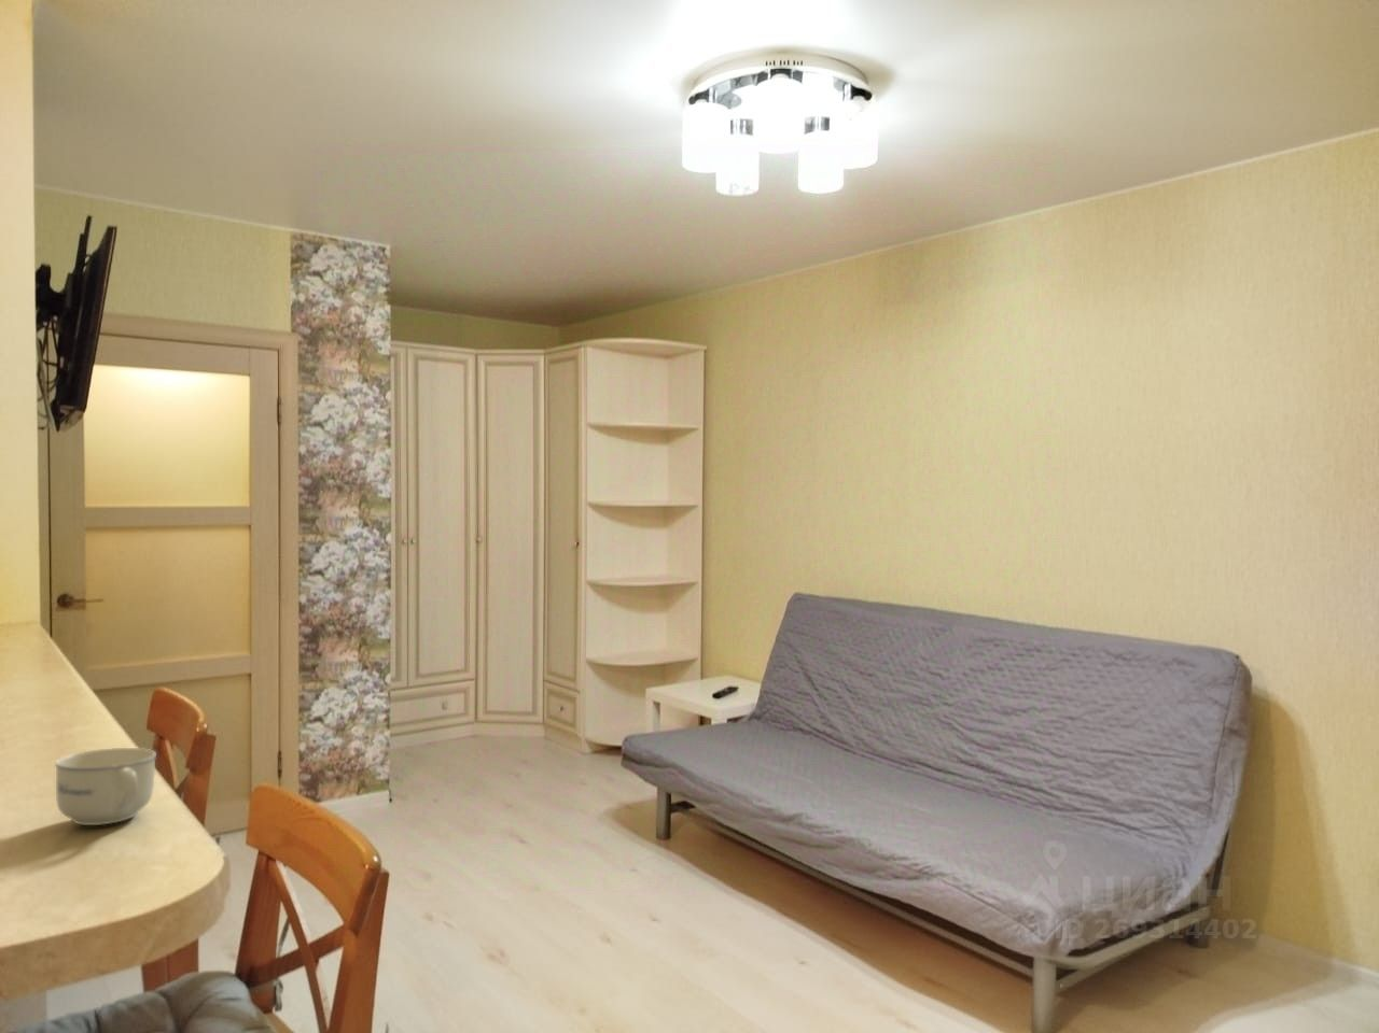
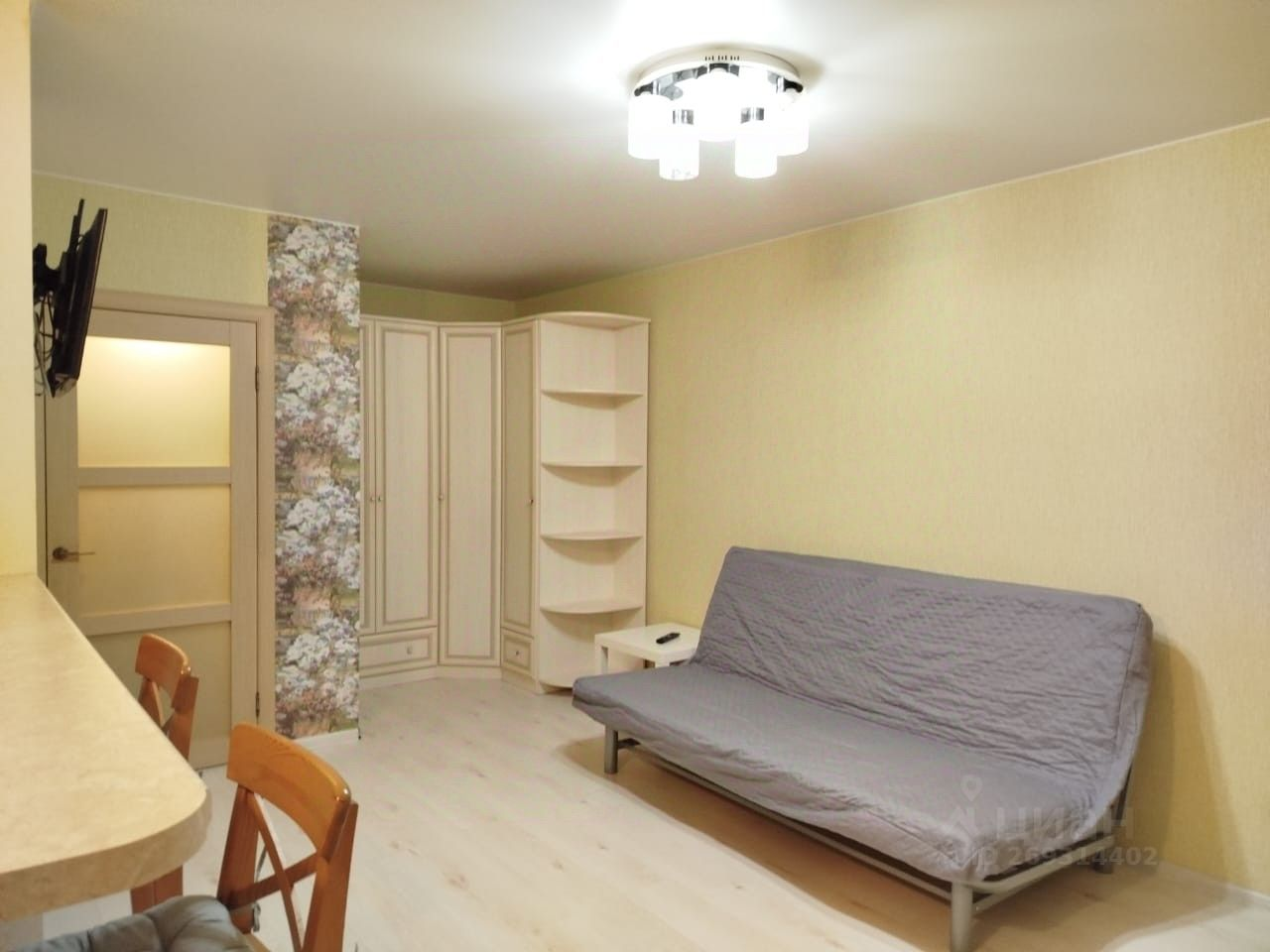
- cup [54,747,157,827]
